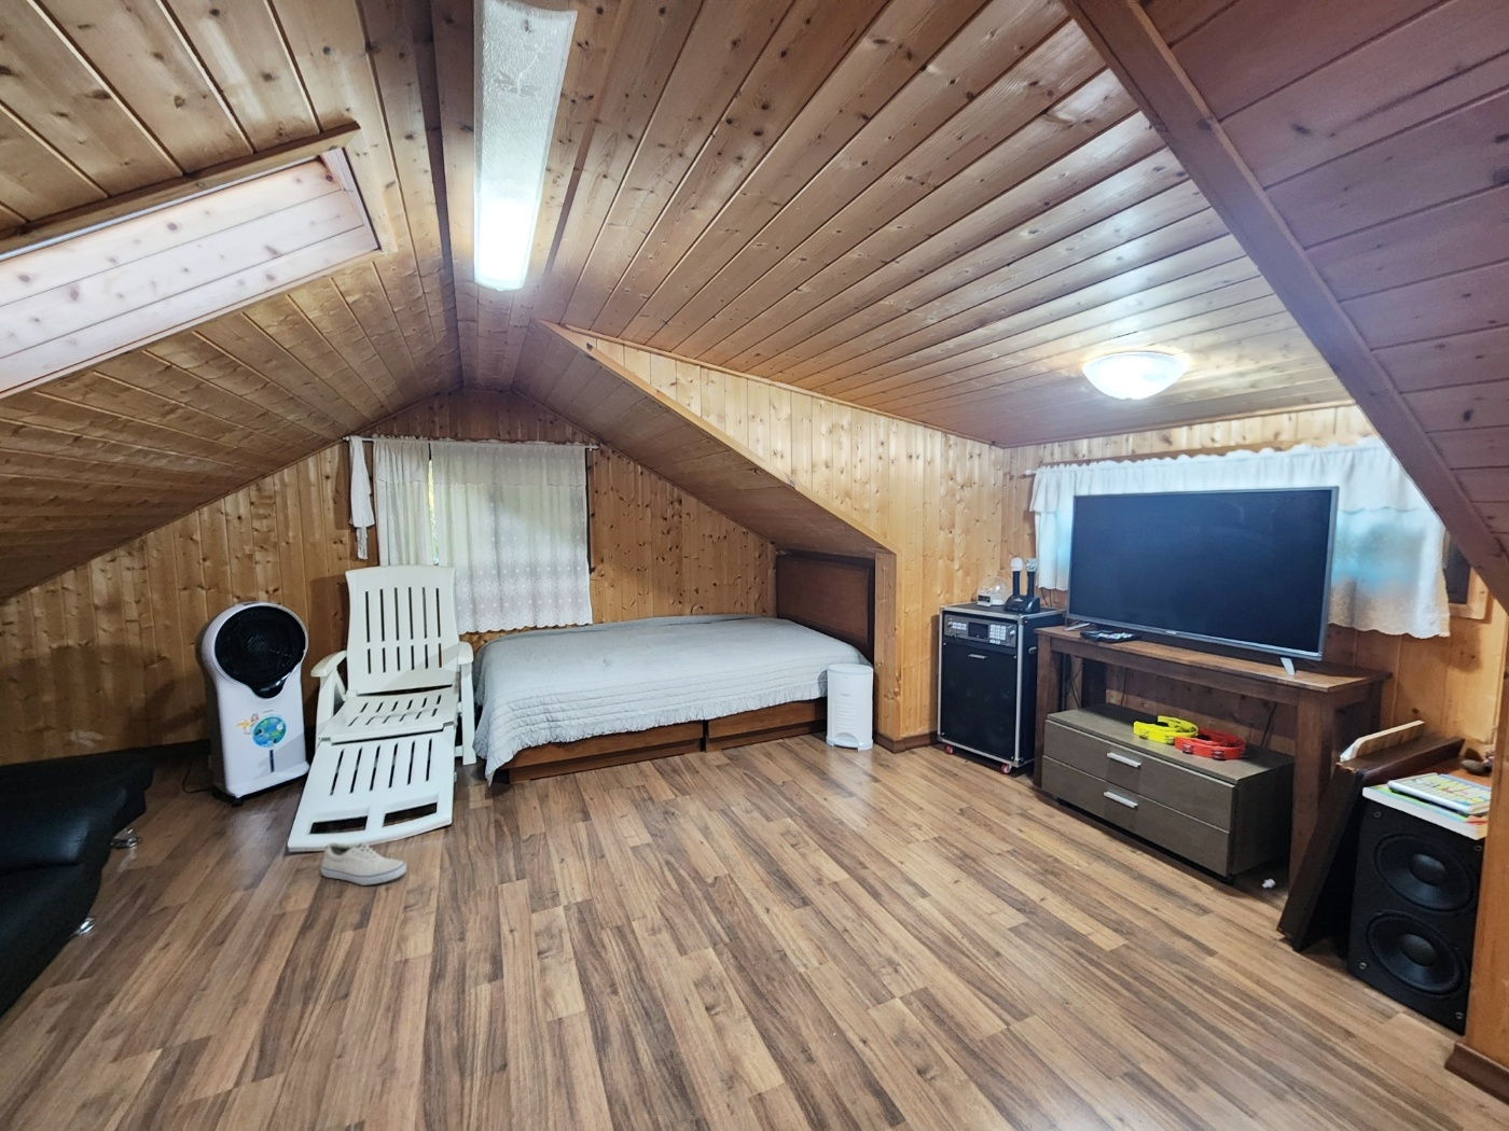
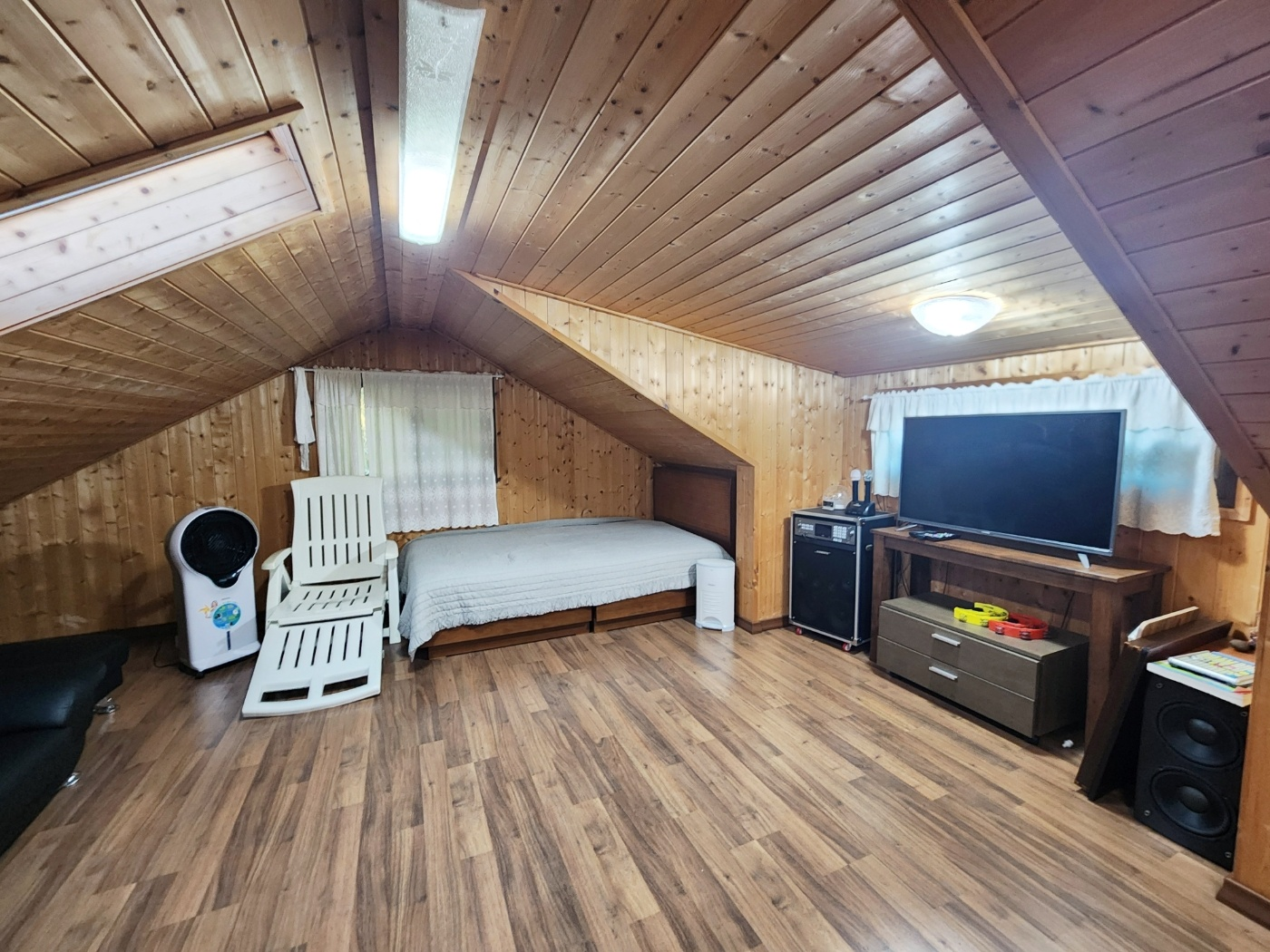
- shoe [320,841,408,886]
